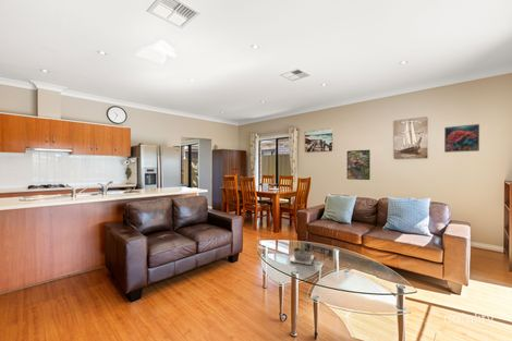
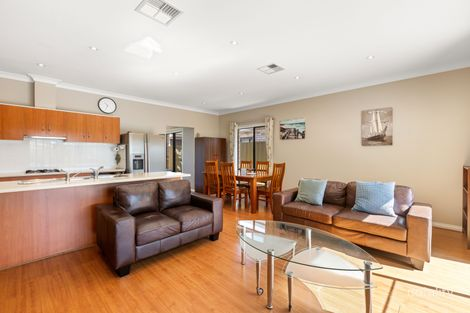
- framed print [443,123,480,154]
- succulent planter [289,243,315,266]
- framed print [346,149,371,181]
